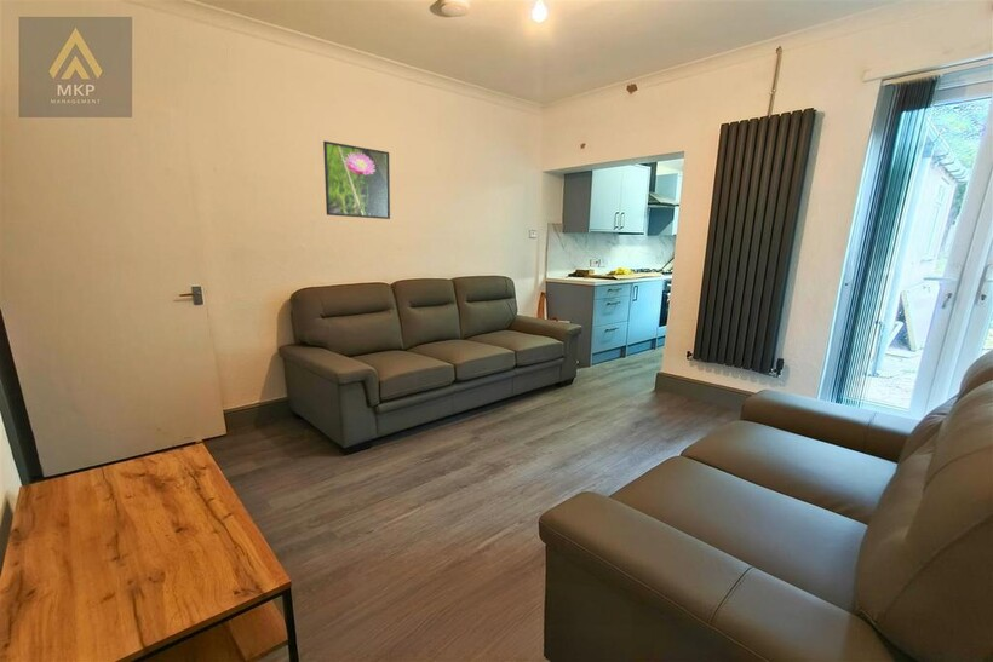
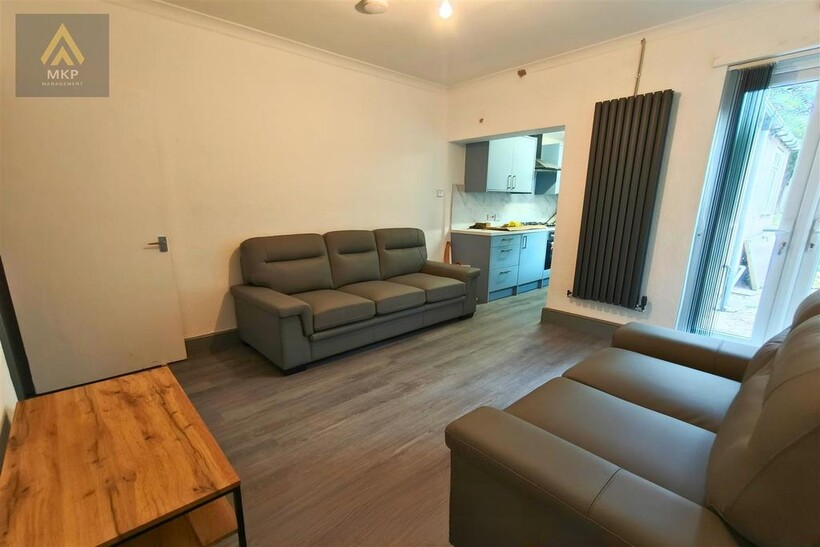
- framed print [322,140,391,220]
